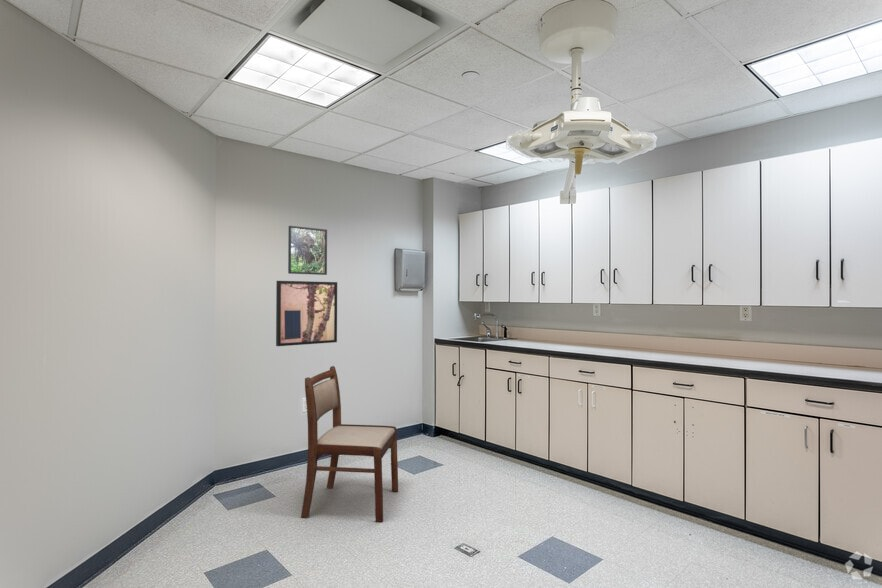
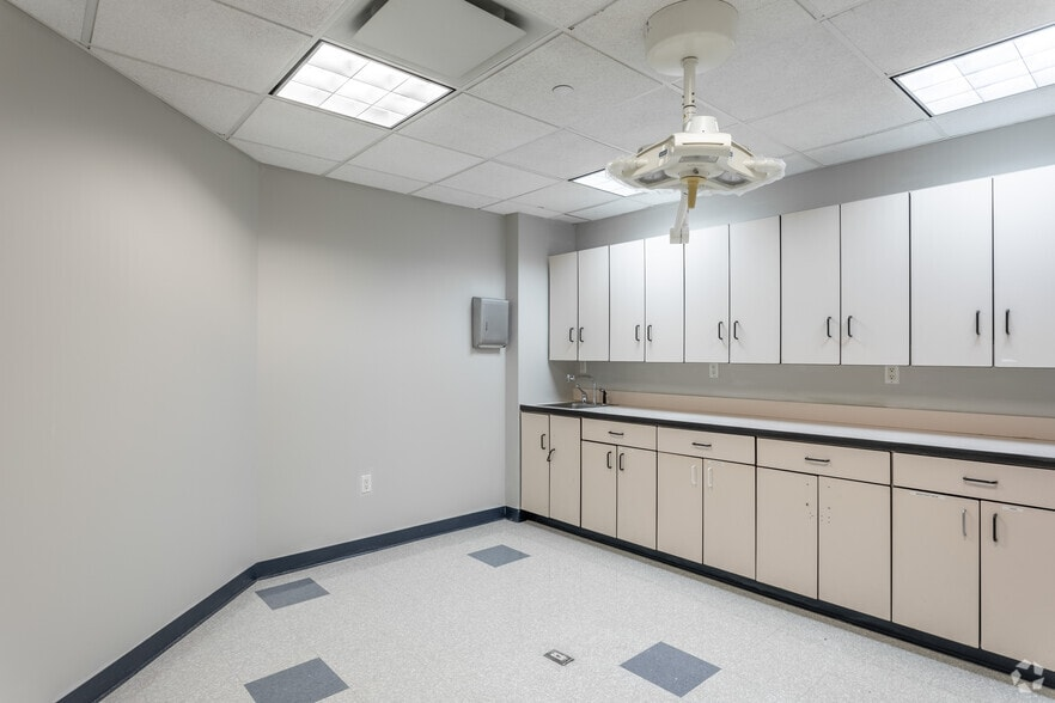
- dining chair [300,365,399,524]
- wall art [275,280,338,347]
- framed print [287,225,328,276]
